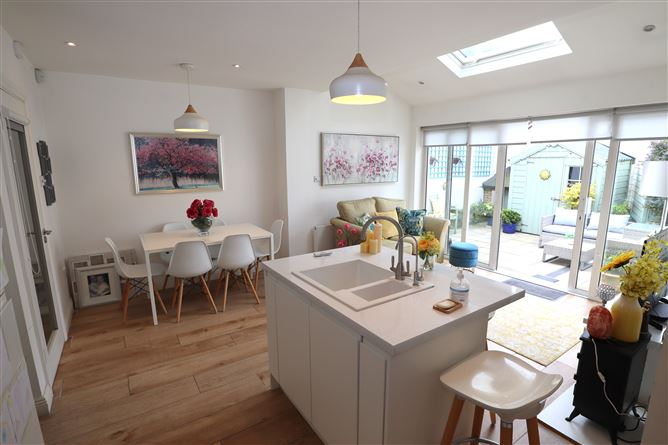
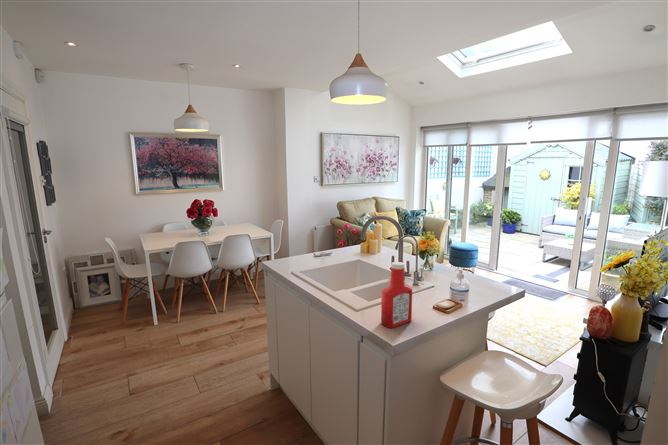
+ soap bottle [380,261,413,329]
